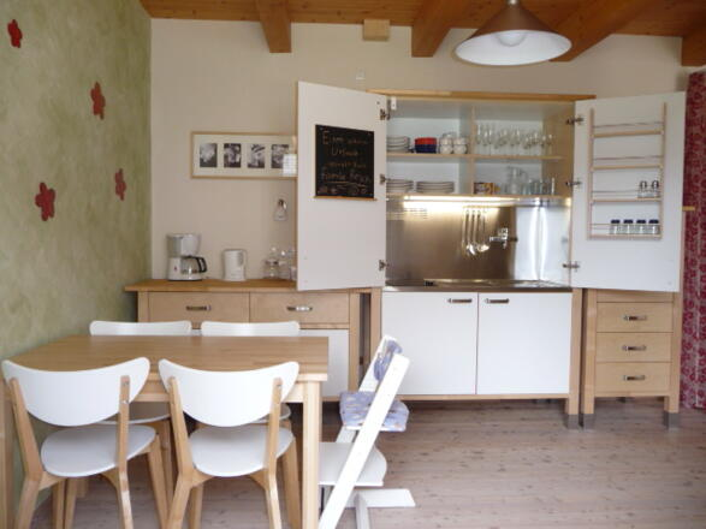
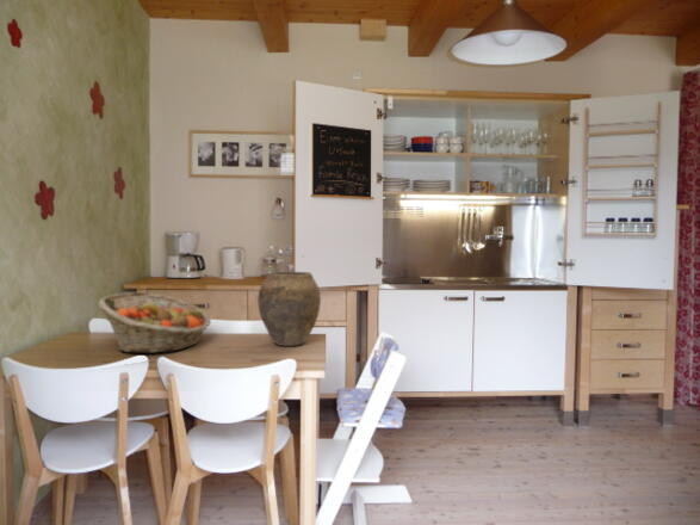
+ vase [256,271,322,347]
+ fruit basket [98,291,212,354]
